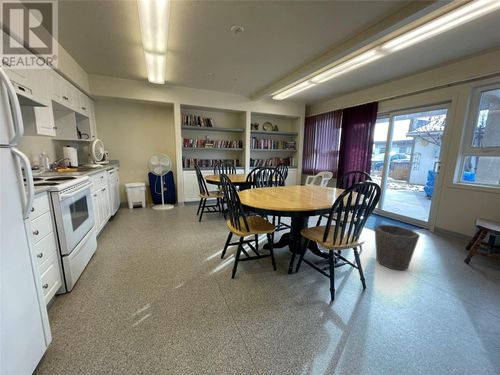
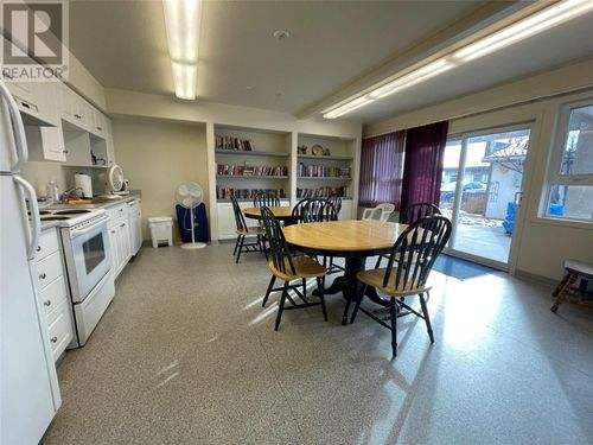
- waste bin [374,223,421,271]
